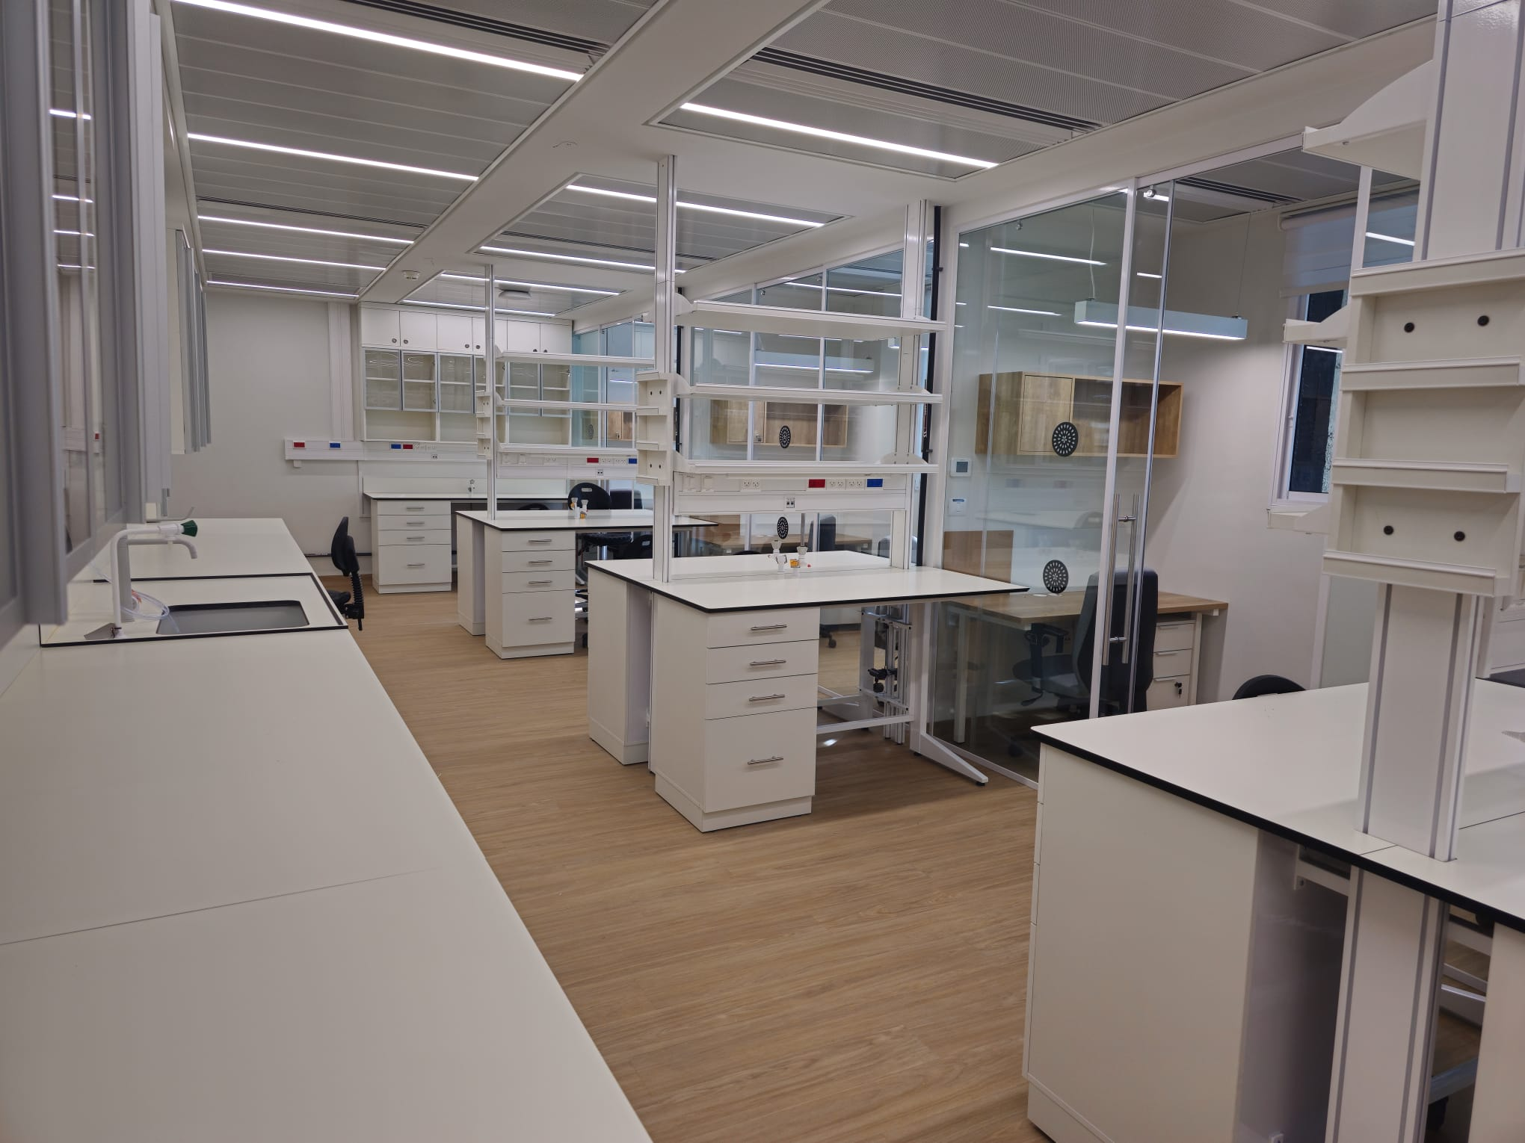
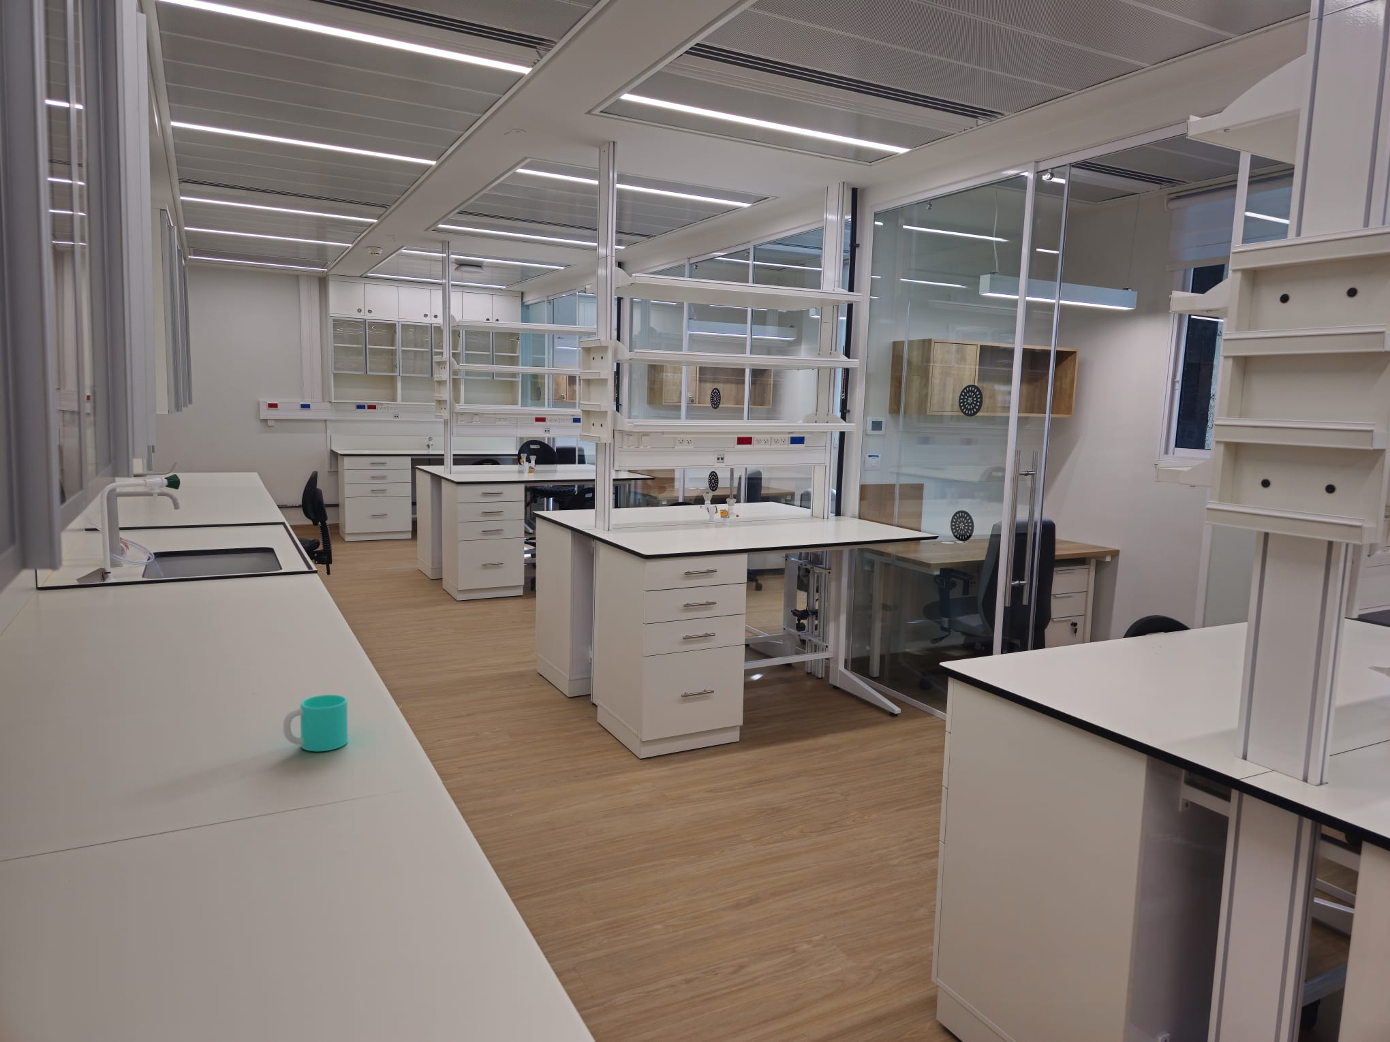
+ cup [282,694,348,752]
